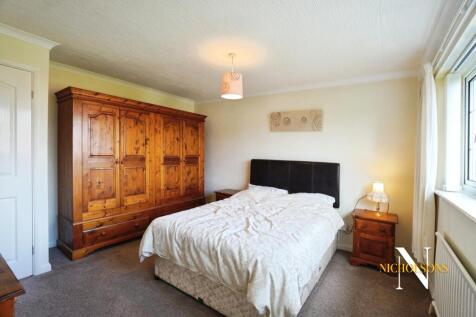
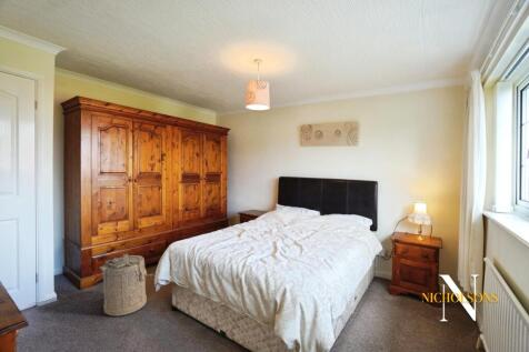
+ laundry hamper [99,253,152,316]
